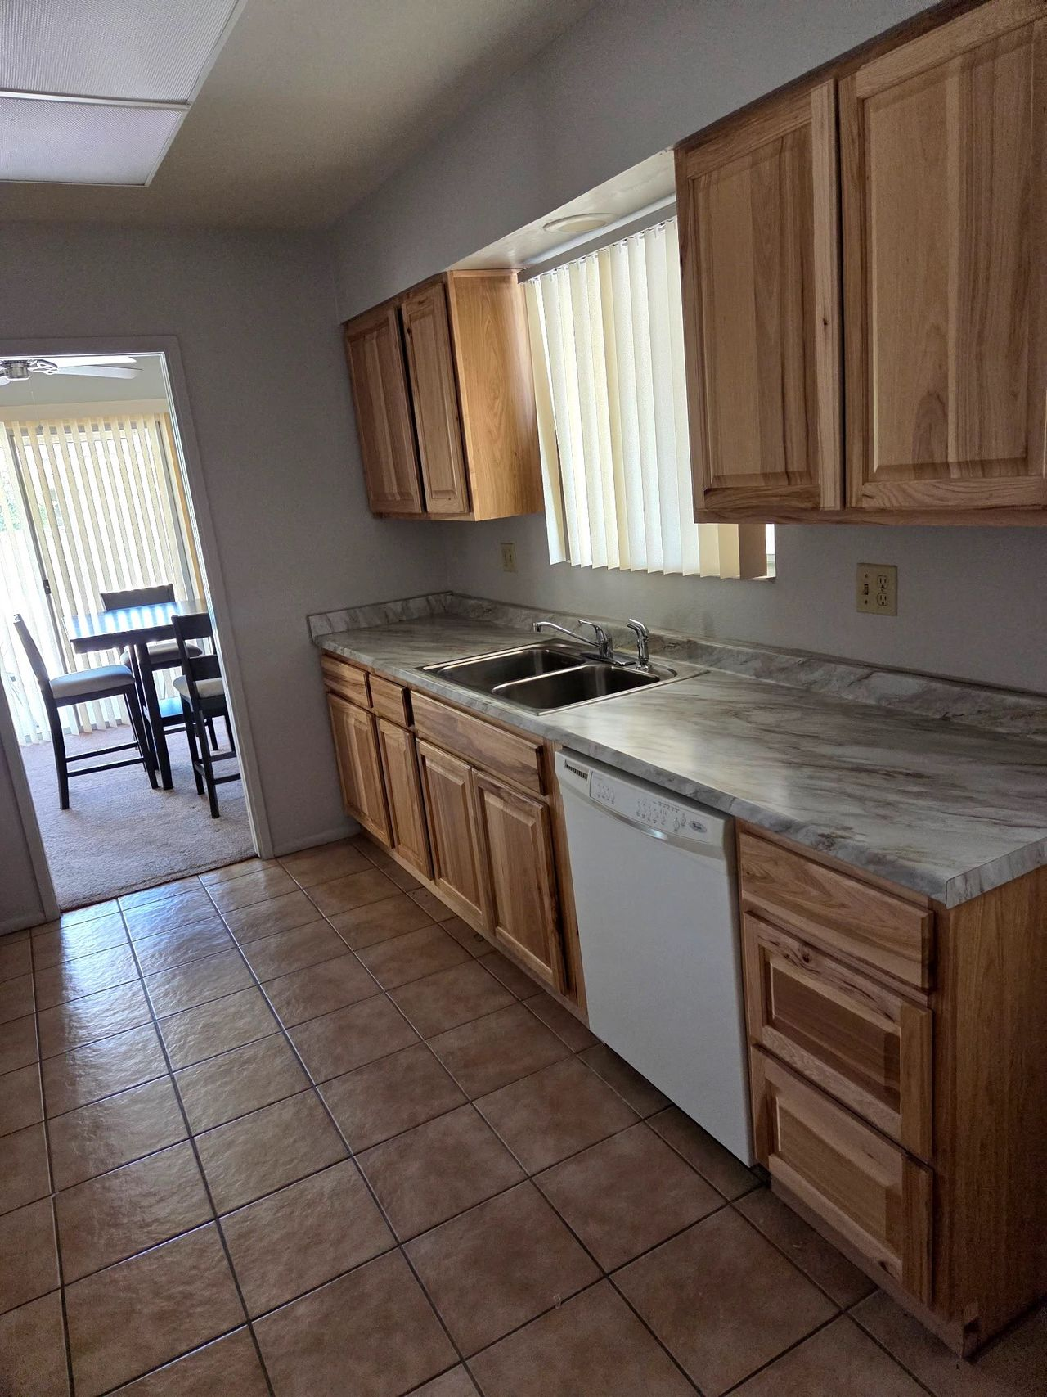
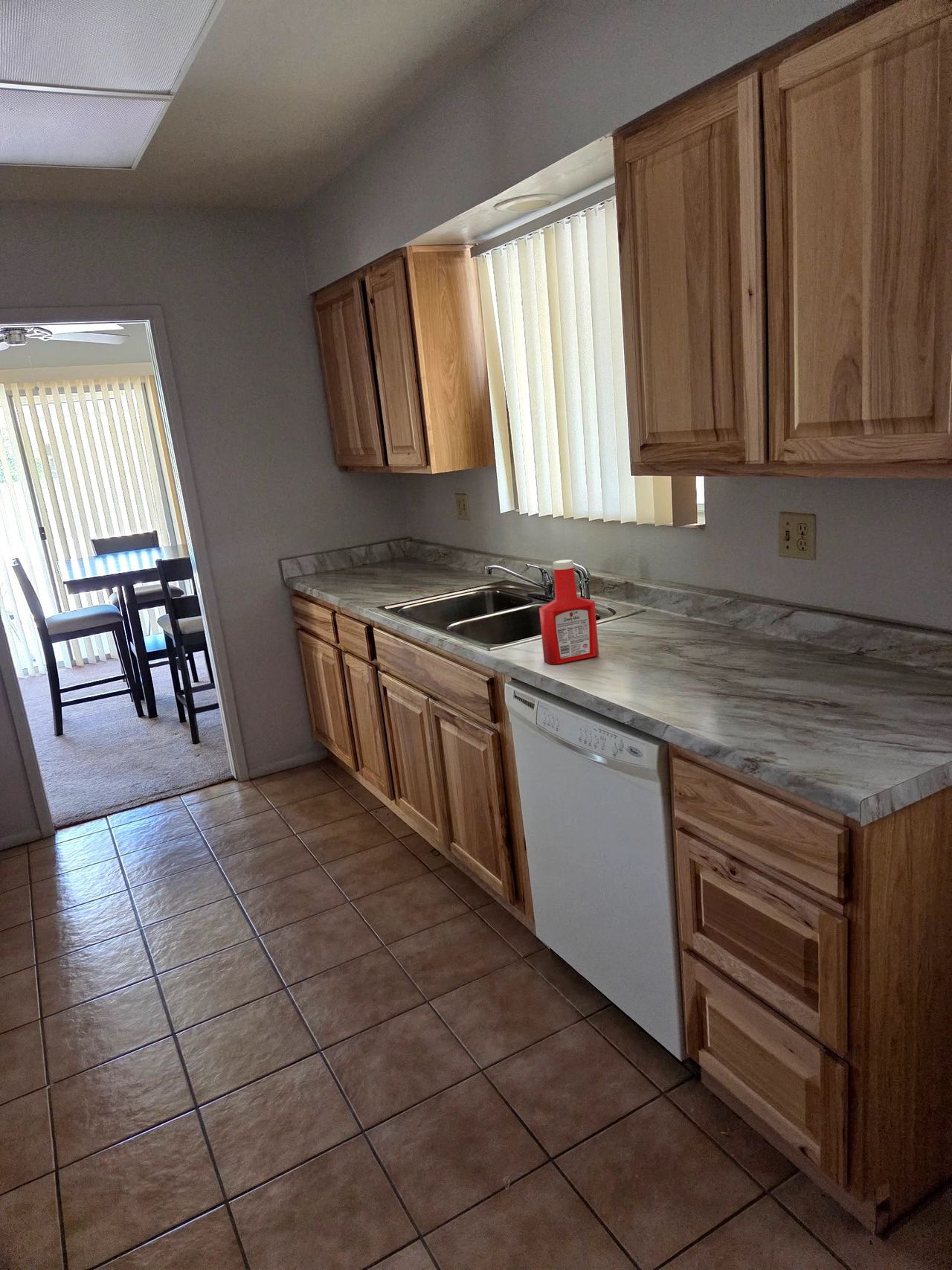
+ soap bottle [538,559,599,665]
